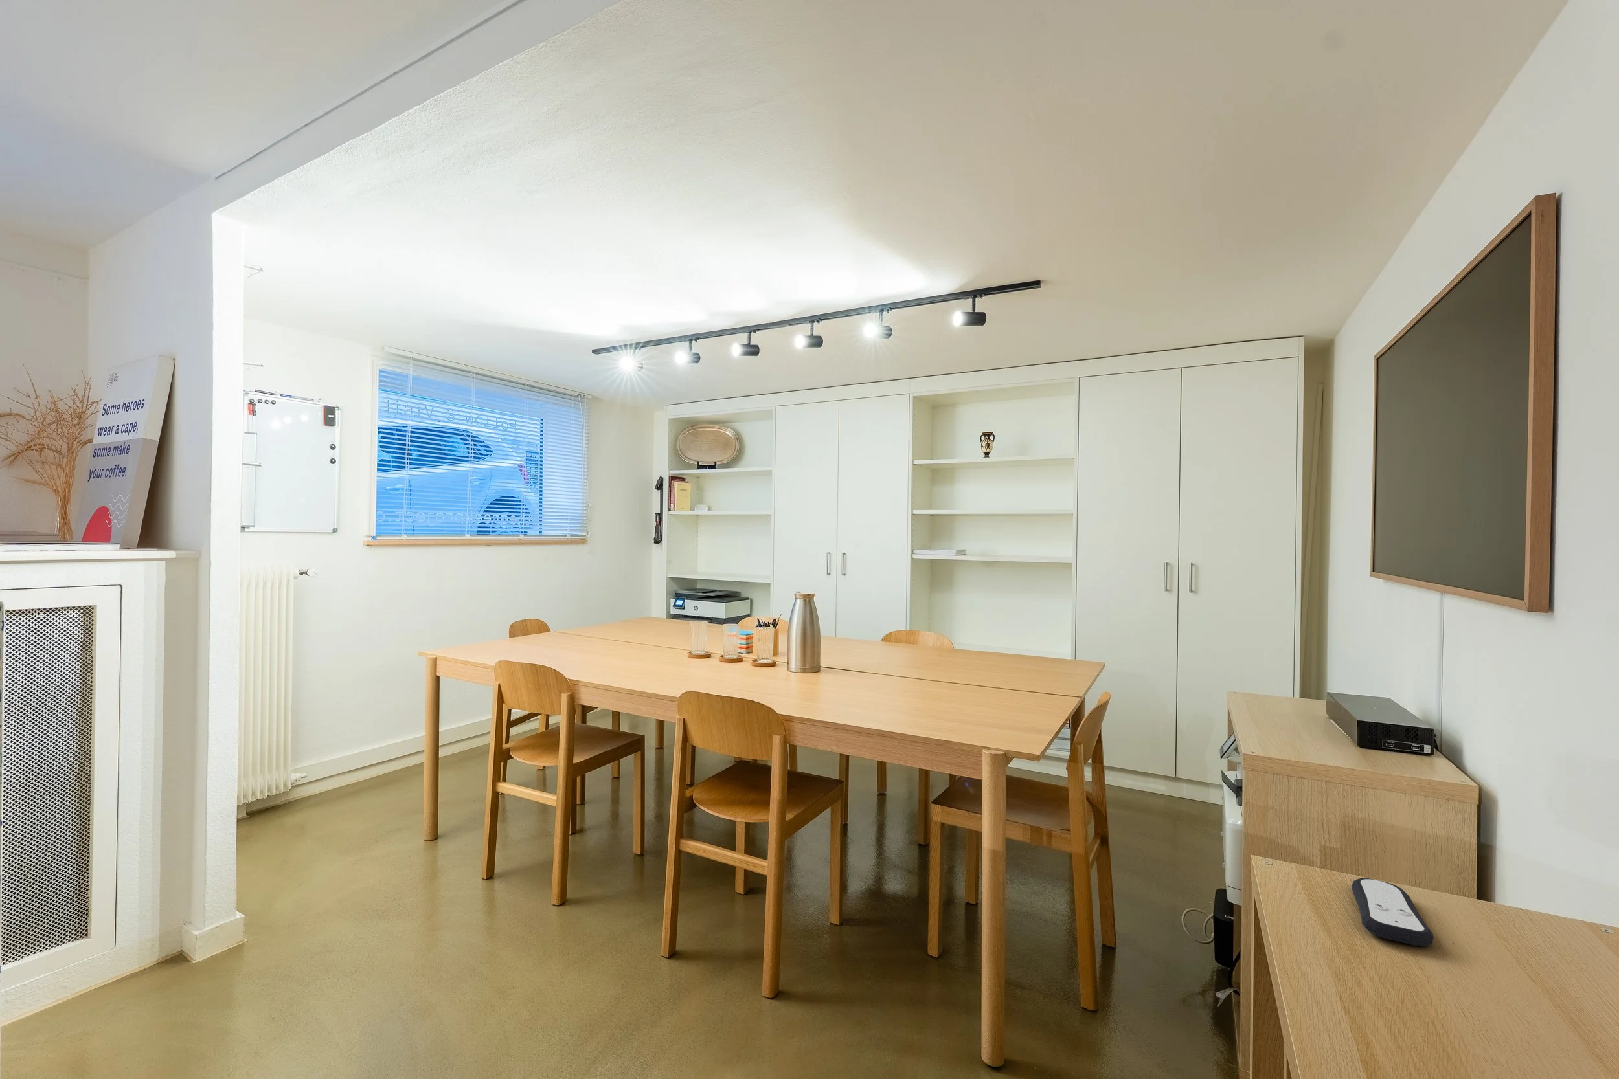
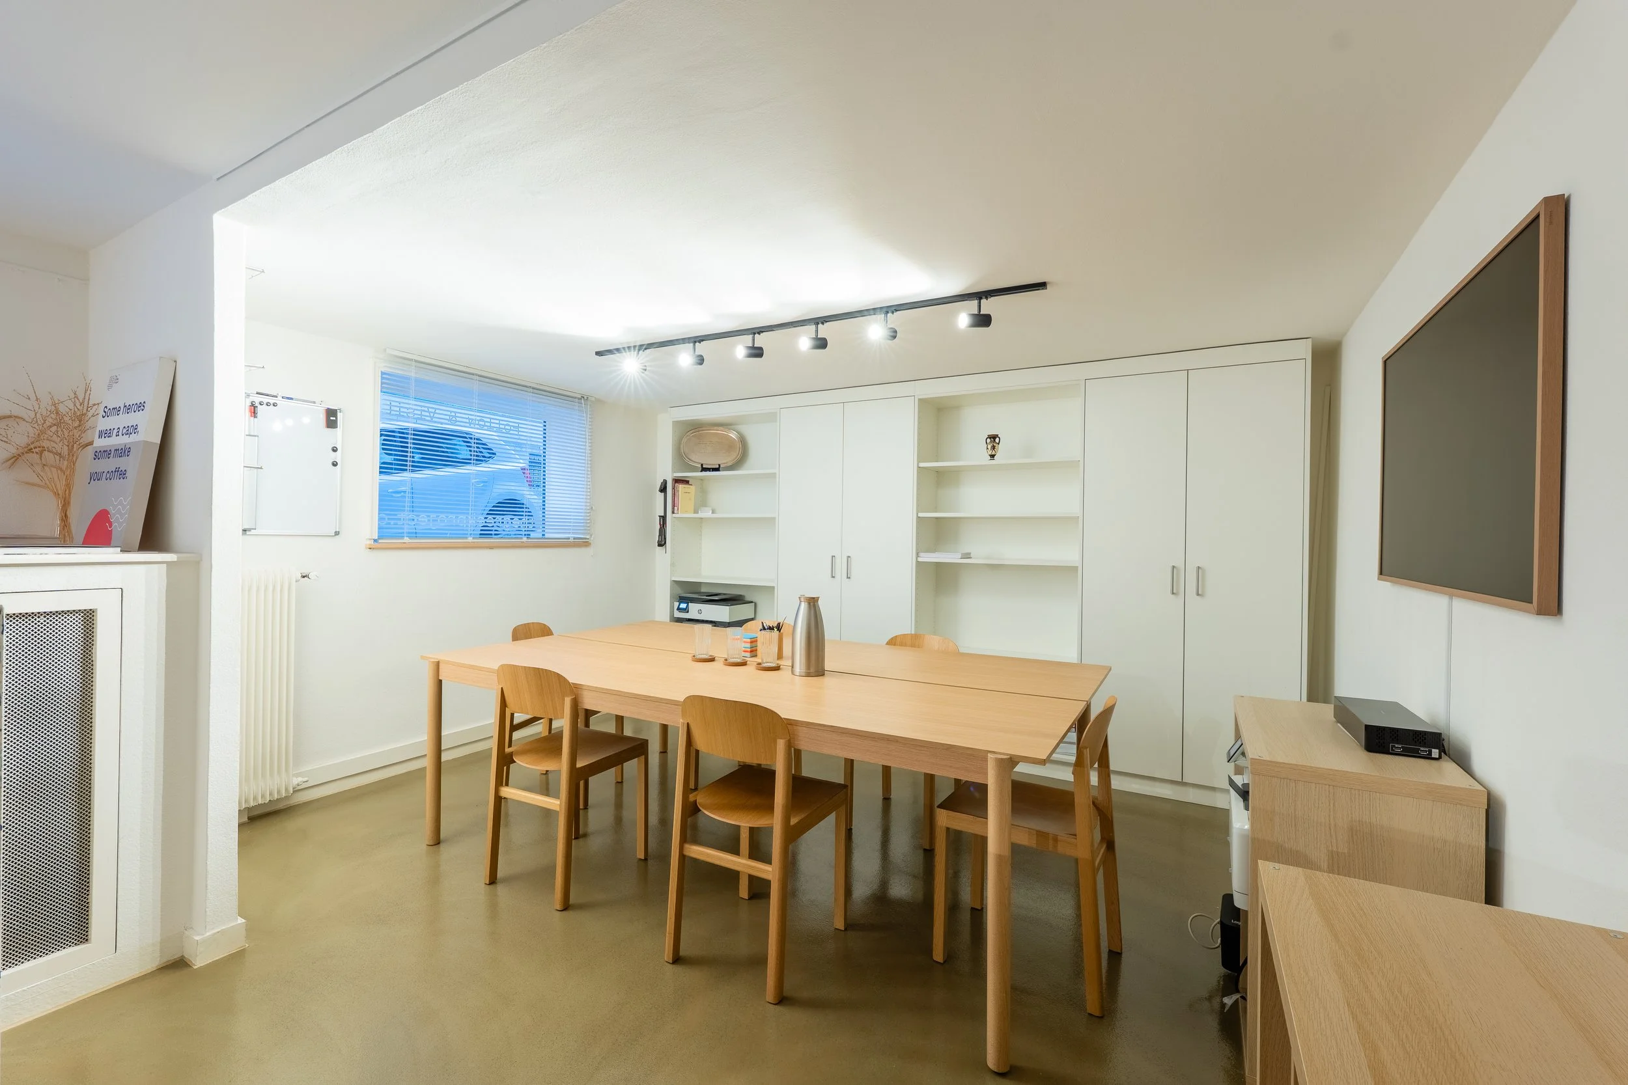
- remote control [1350,877,1435,947]
